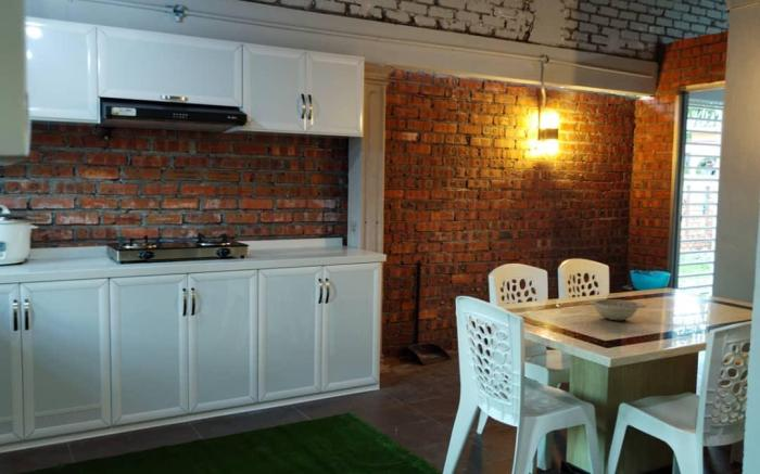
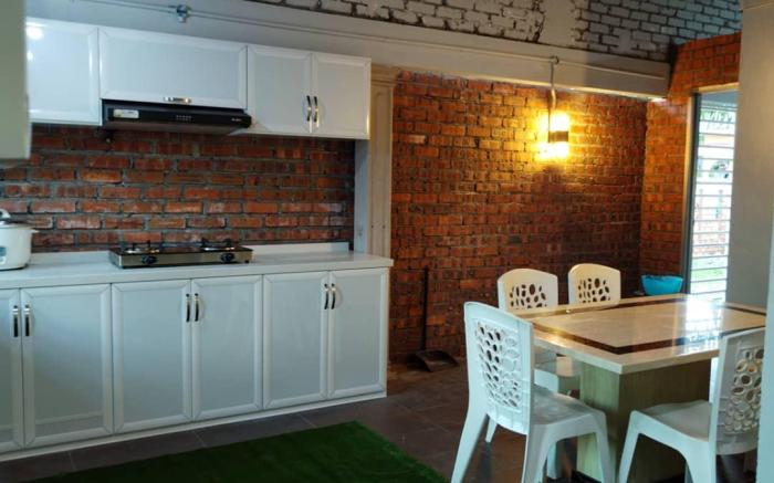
- decorative bowl [585,298,648,321]
